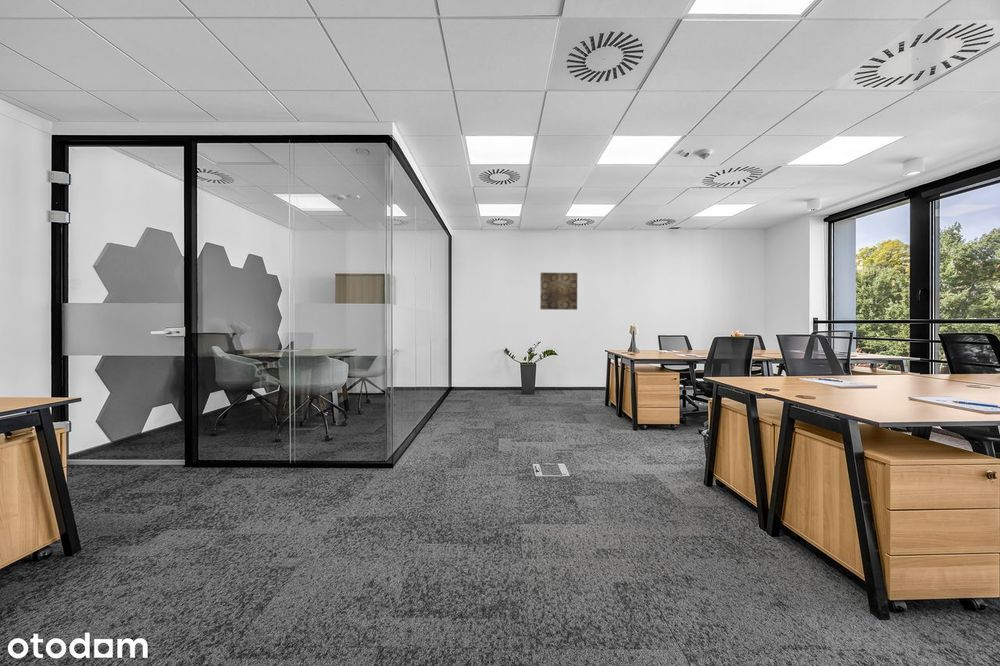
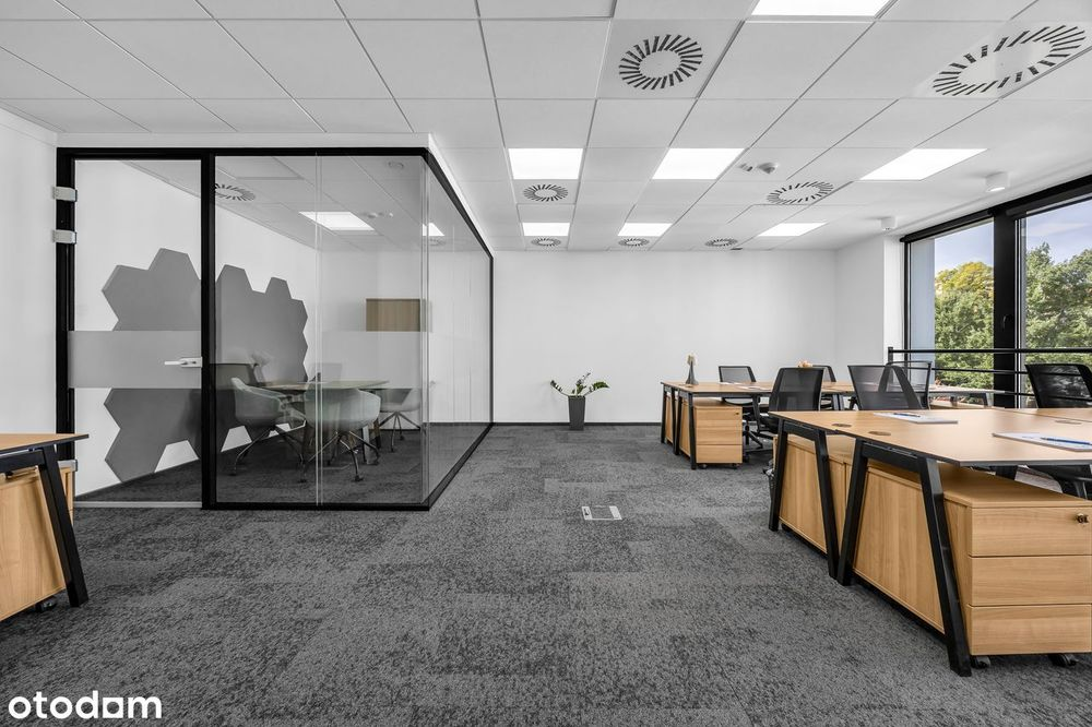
- wall art [539,272,578,311]
